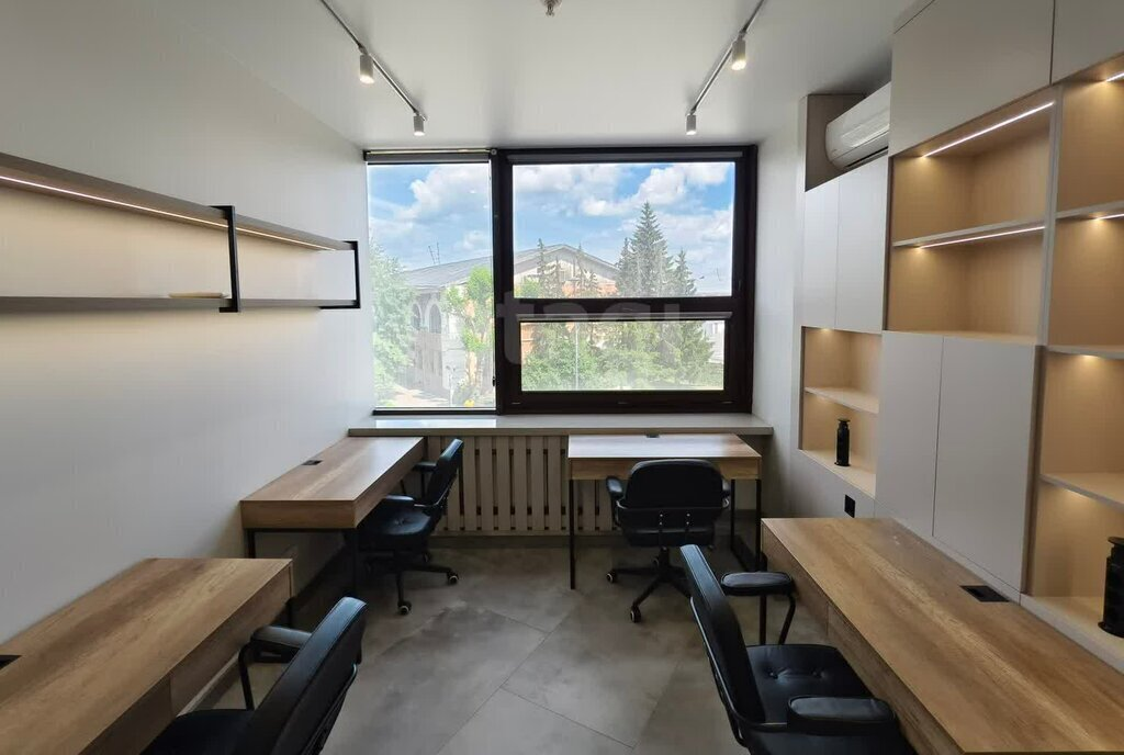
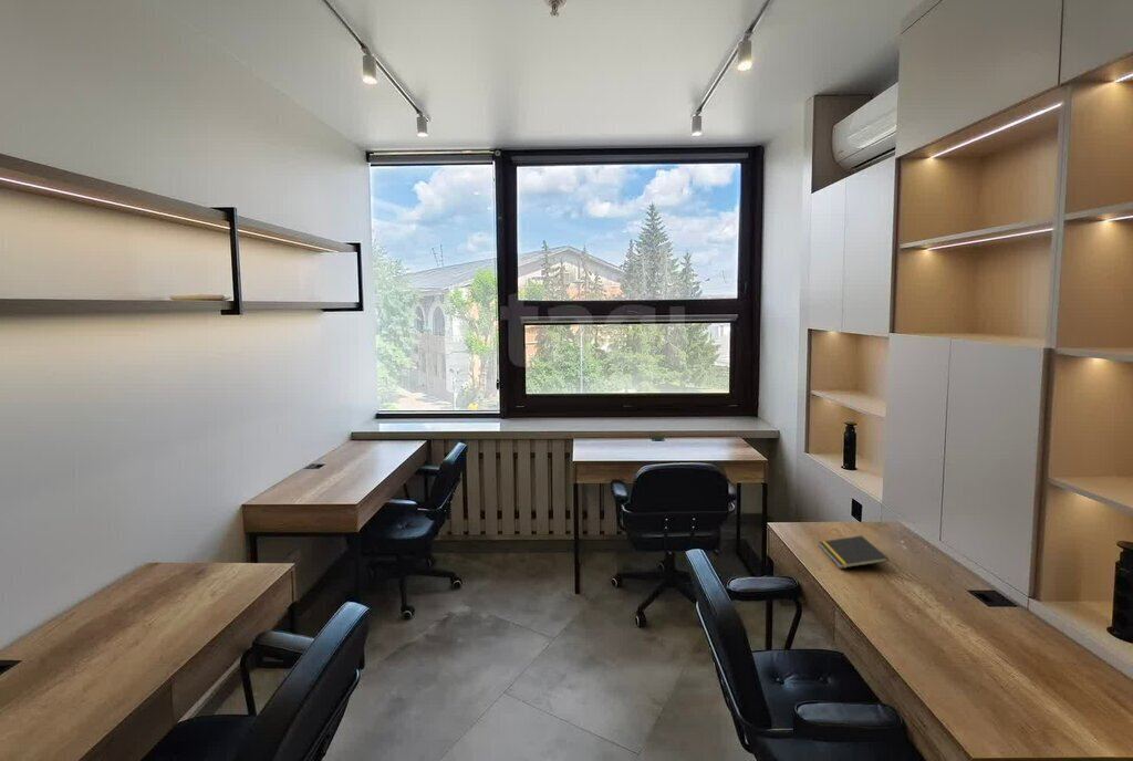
+ notepad [818,534,890,570]
